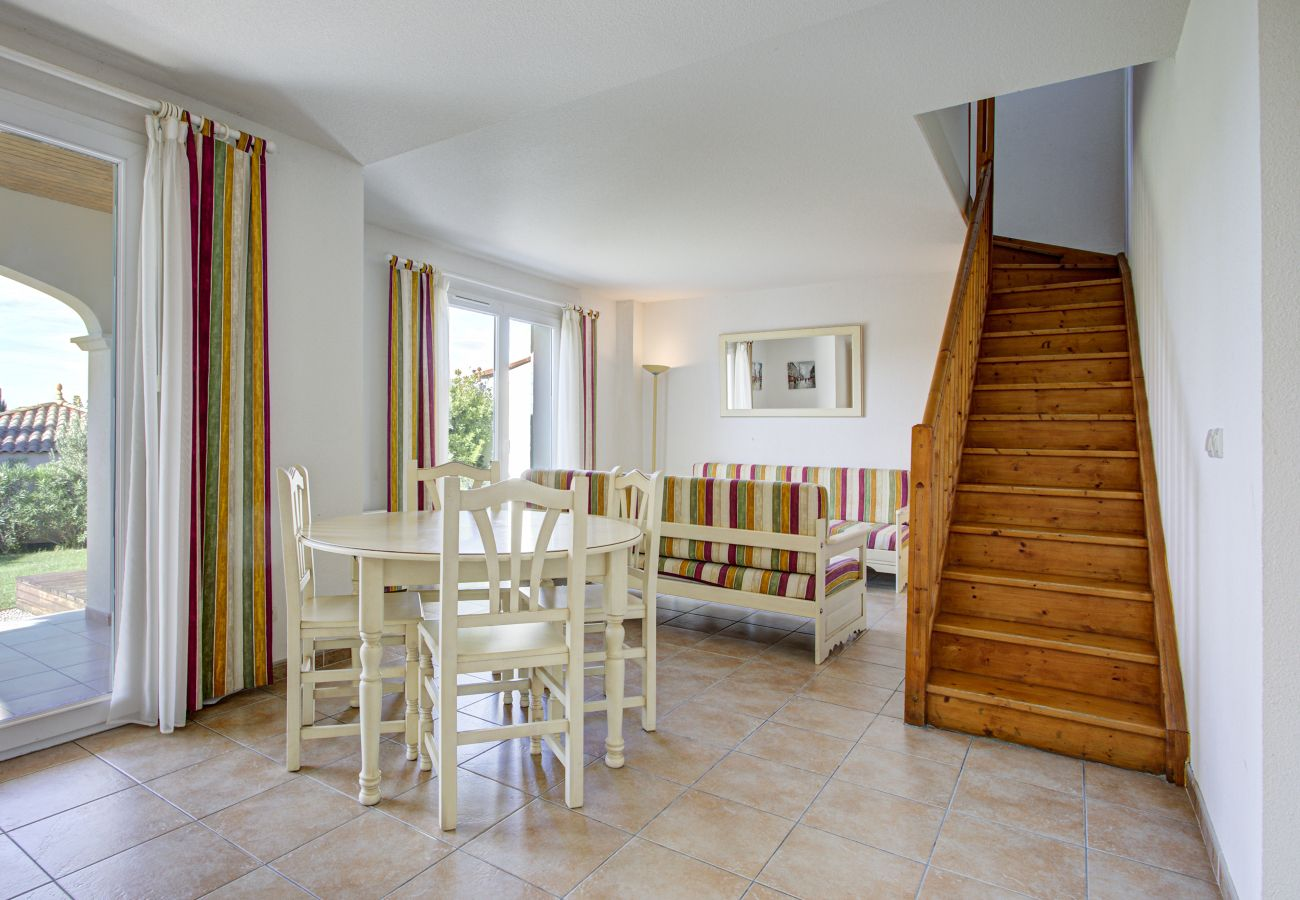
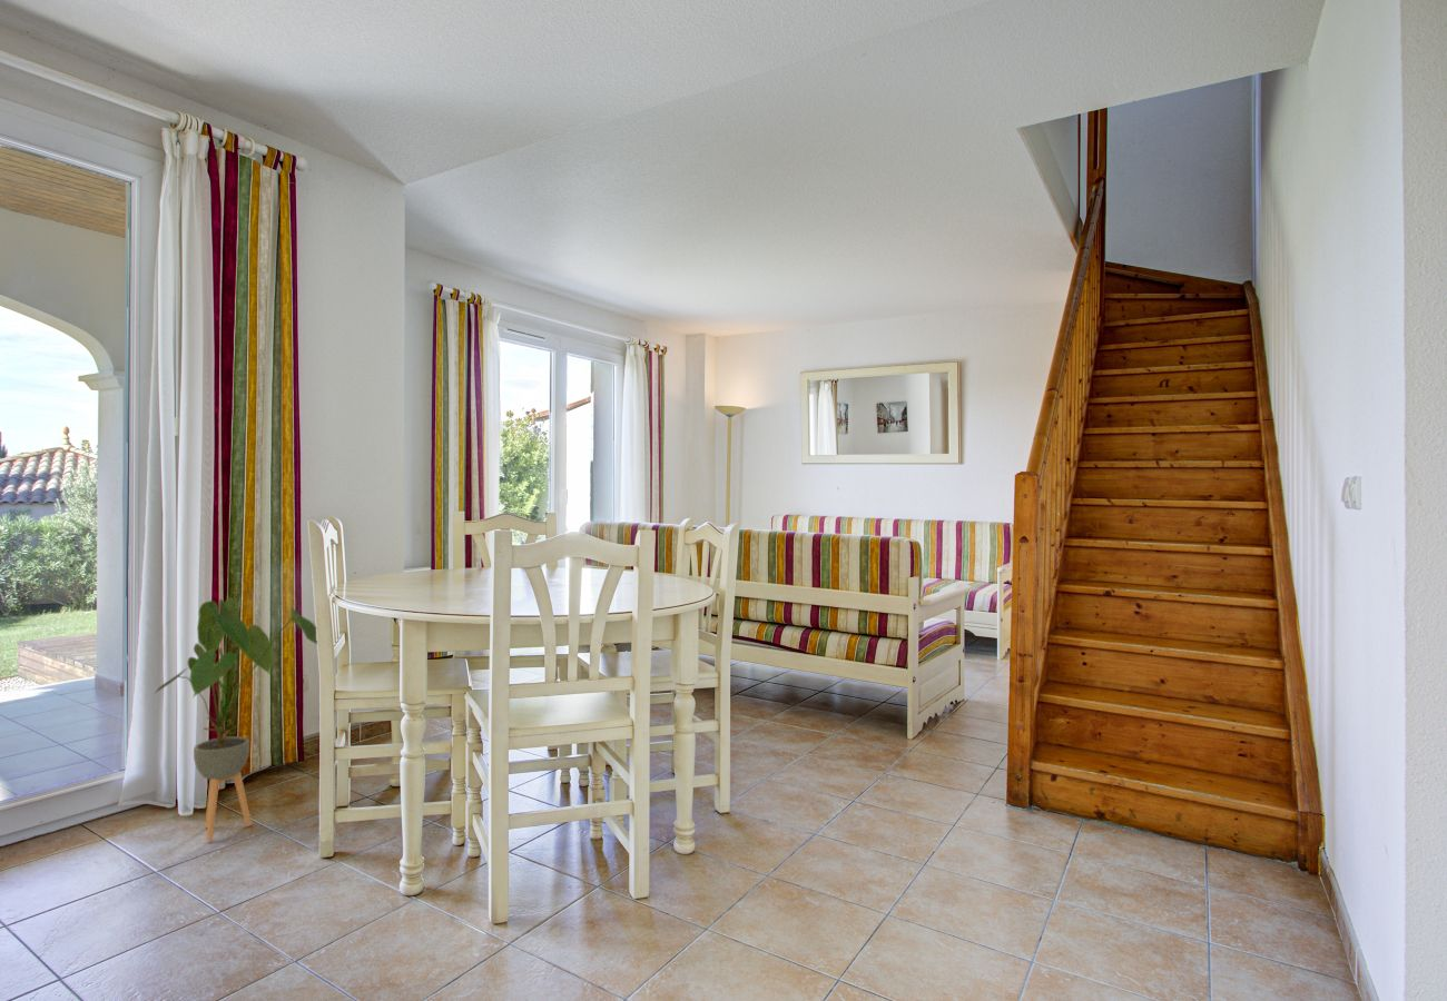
+ house plant [151,596,318,842]
